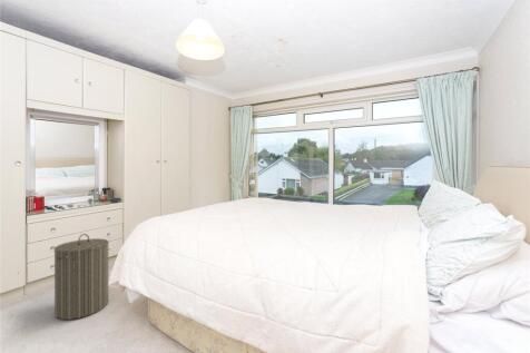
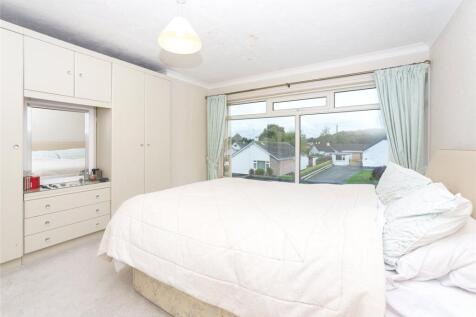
- laundry hamper [53,233,110,321]
